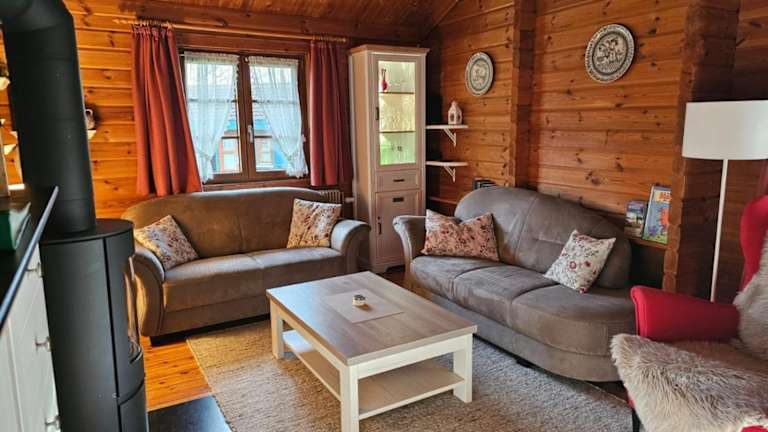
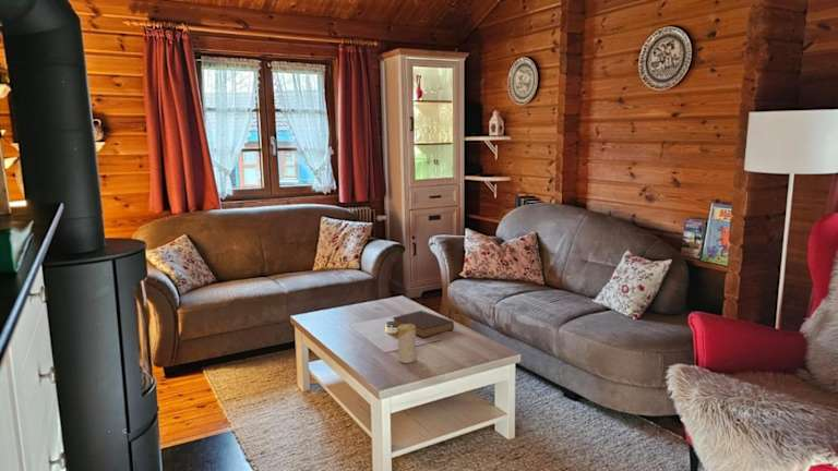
+ book [392,310,455,339]
+ candle [397,324,418,364]
